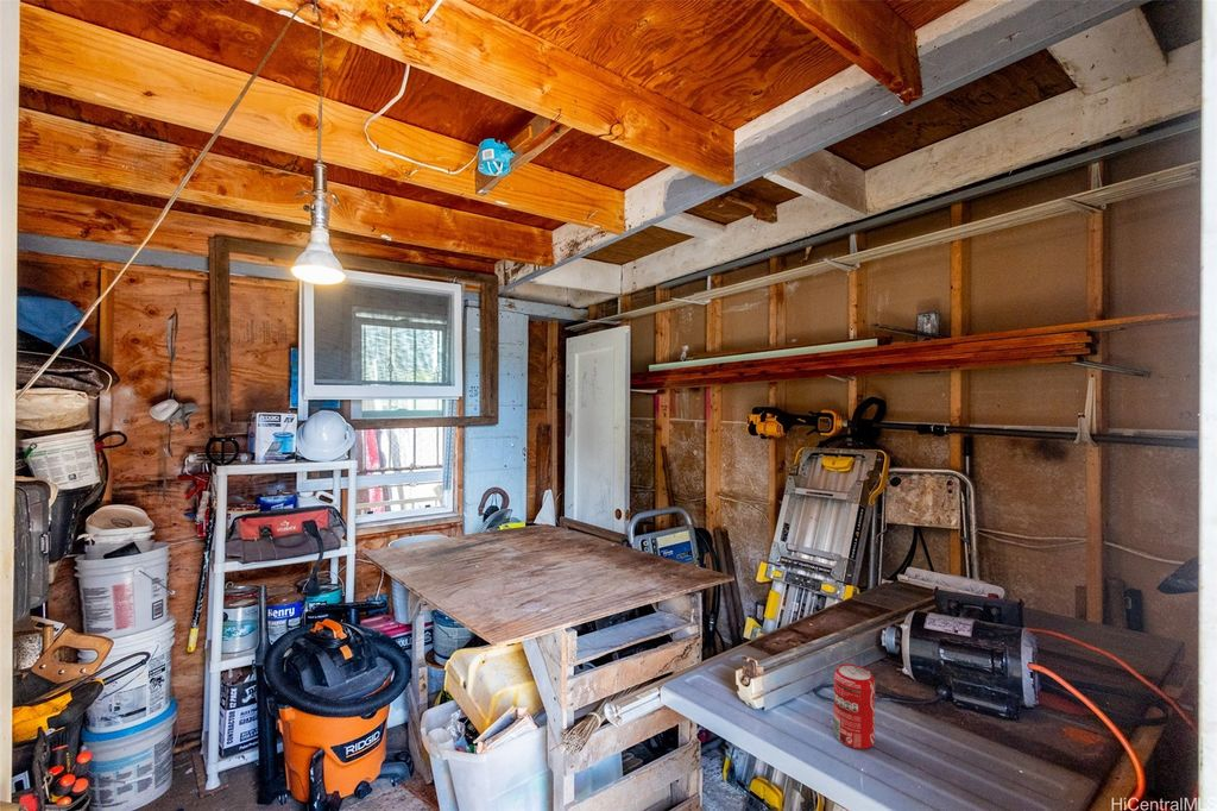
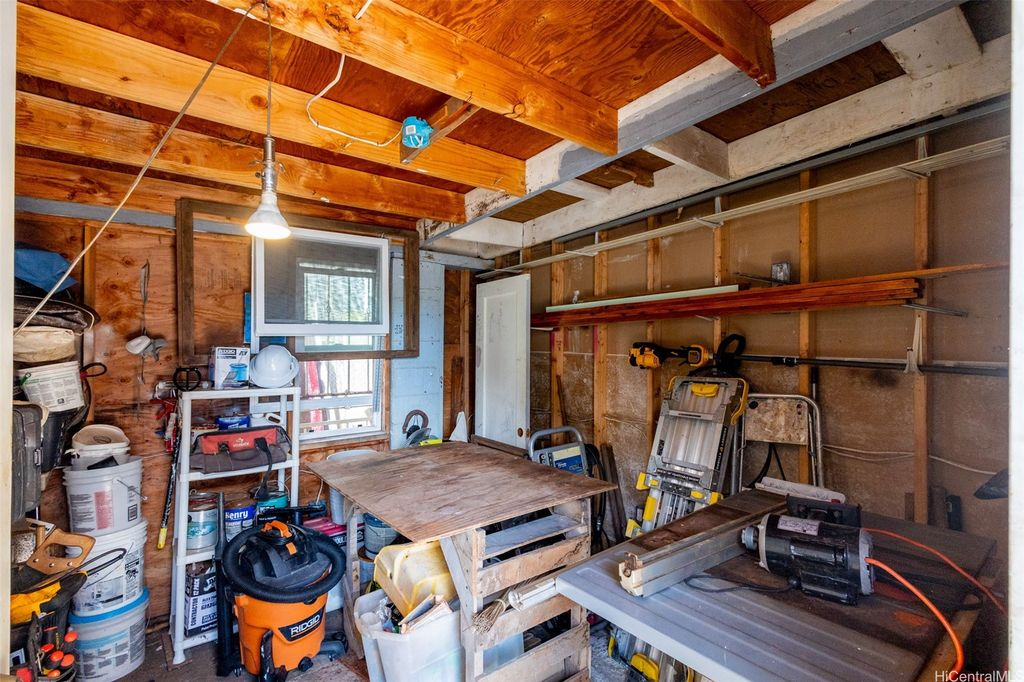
- beverage can [833,662,876,750]
